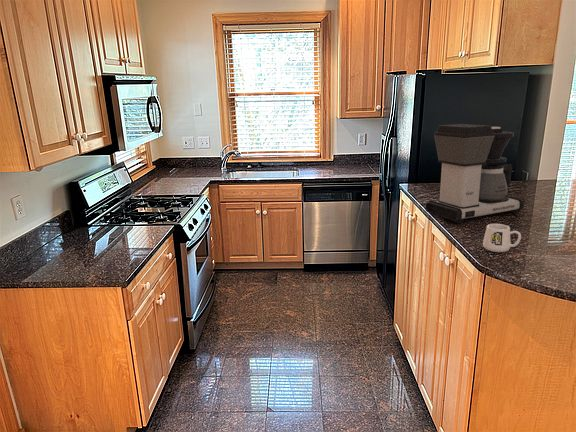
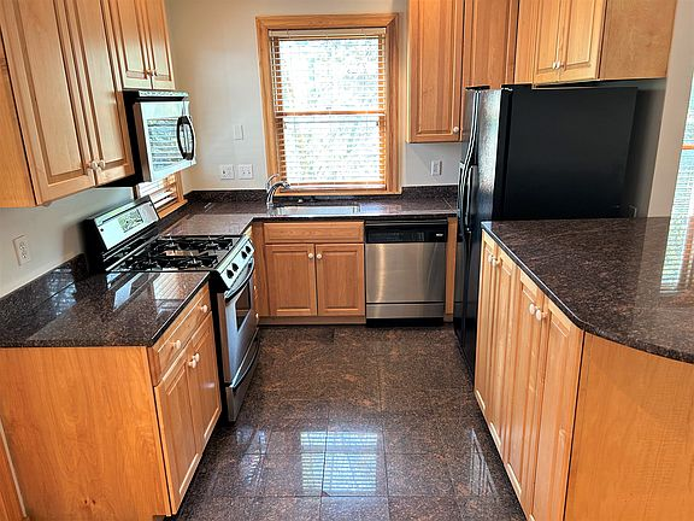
- coffee maker [424,123,525,224]
- mug [482,223,522,253]
